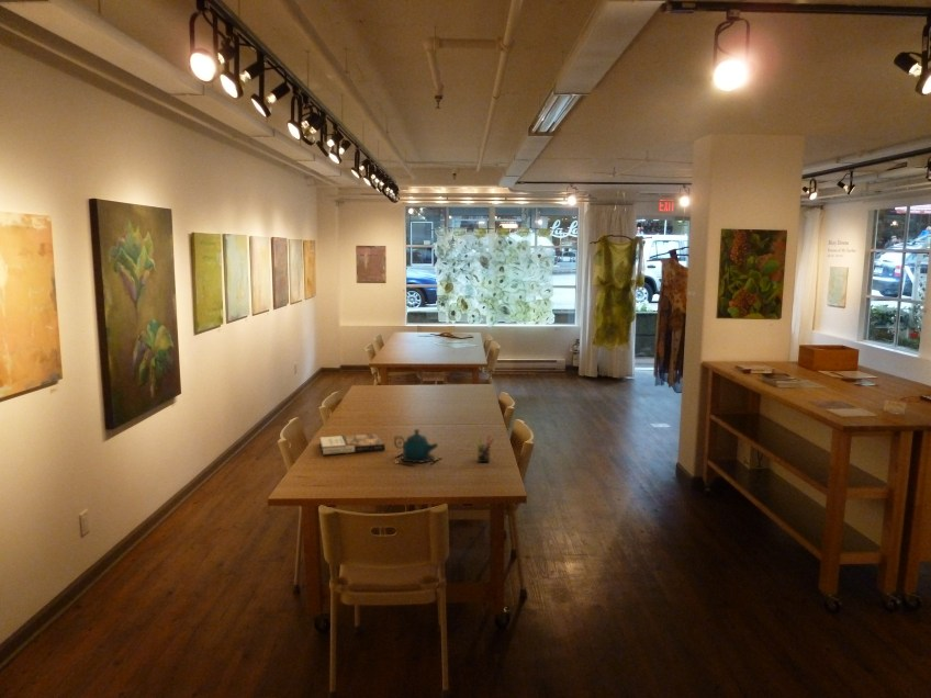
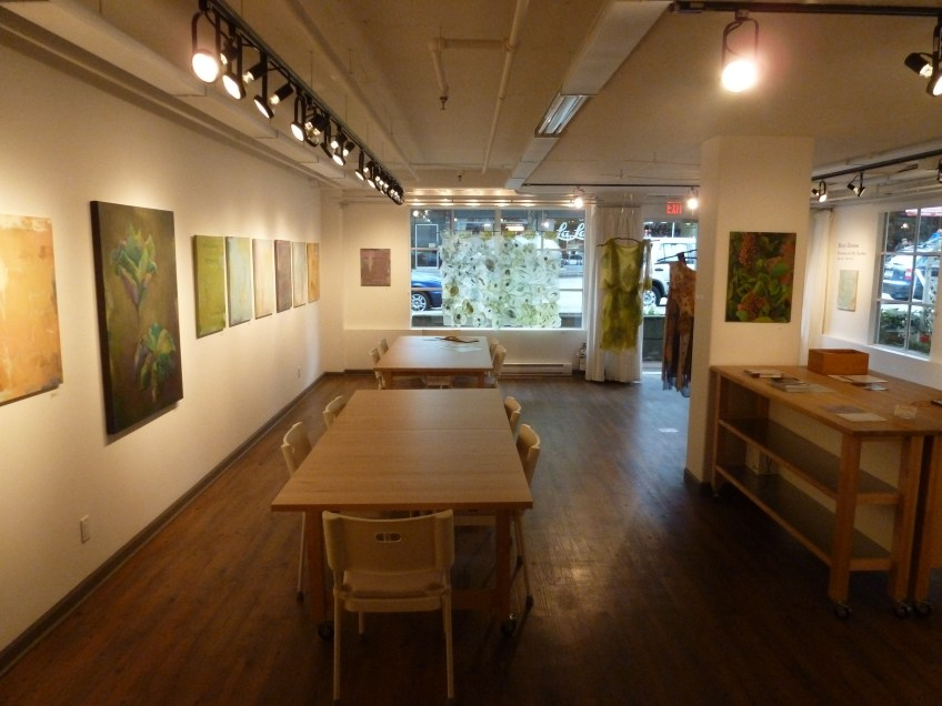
- book [319,432,386,455]
- pen holder [475,434,495,463]
- teapot [393,428,442,466]
